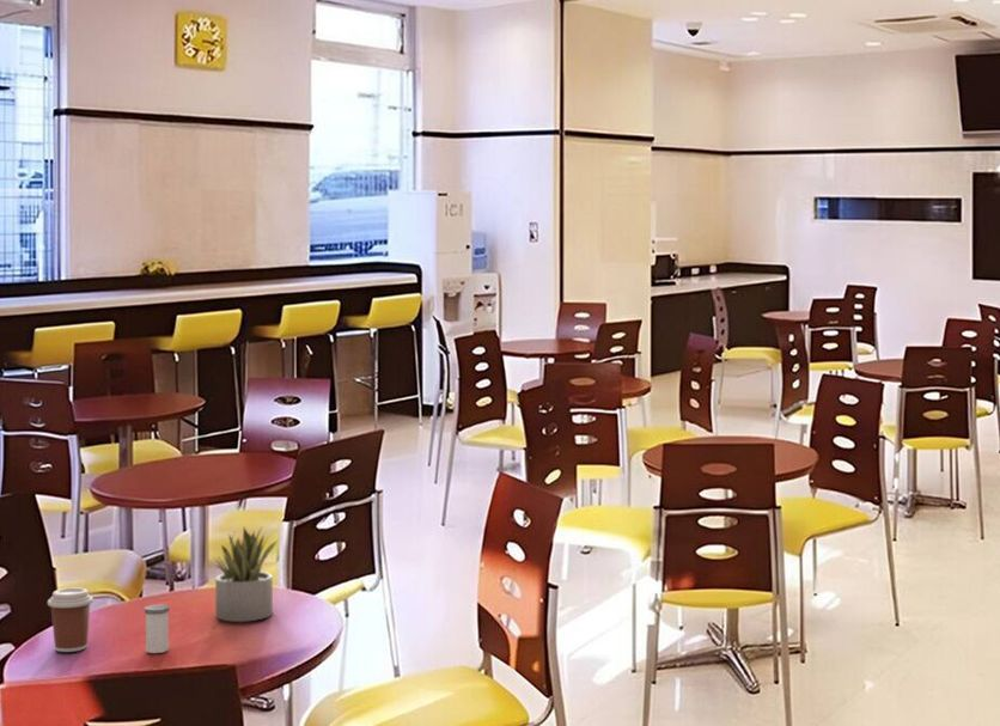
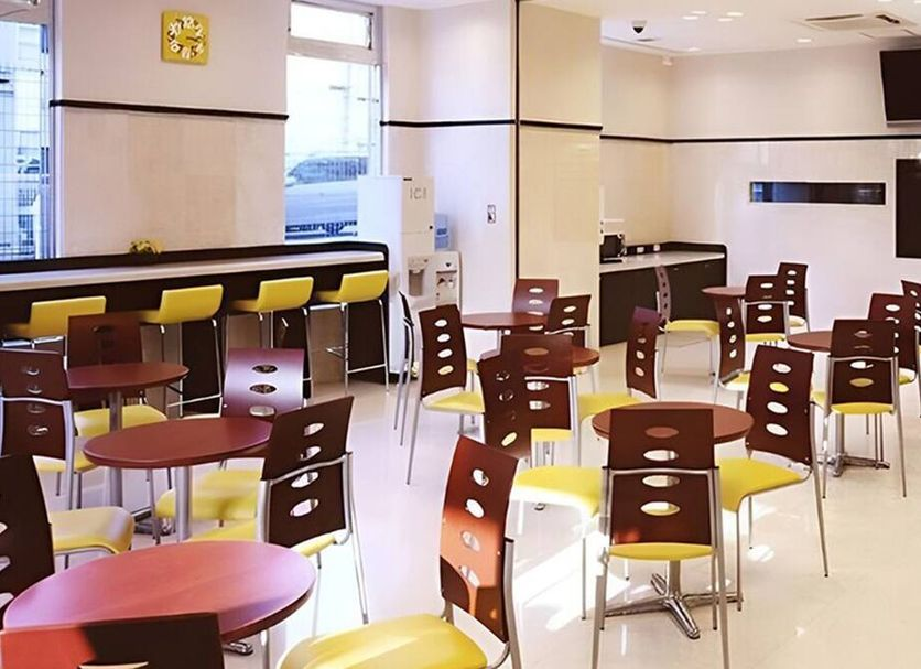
- salt shaker [144,603,171,654]
- coffee cup [47,586,94,653]
- succulent plant [212,526,279,623]
